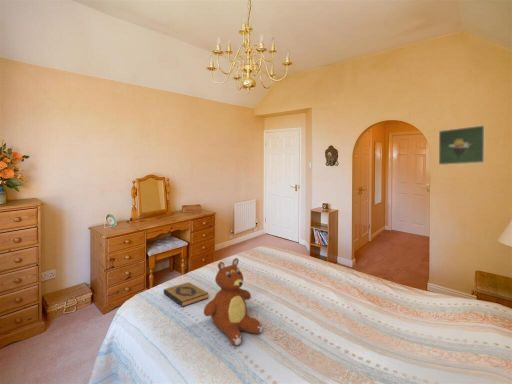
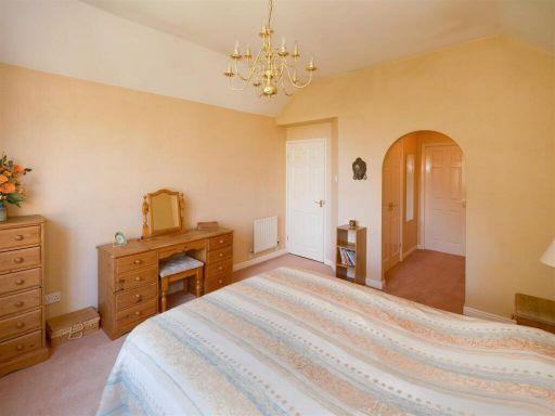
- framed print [438,124,485,166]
- hardback book [162,281,209,308]
- teddy bear [203,257,264,347]
